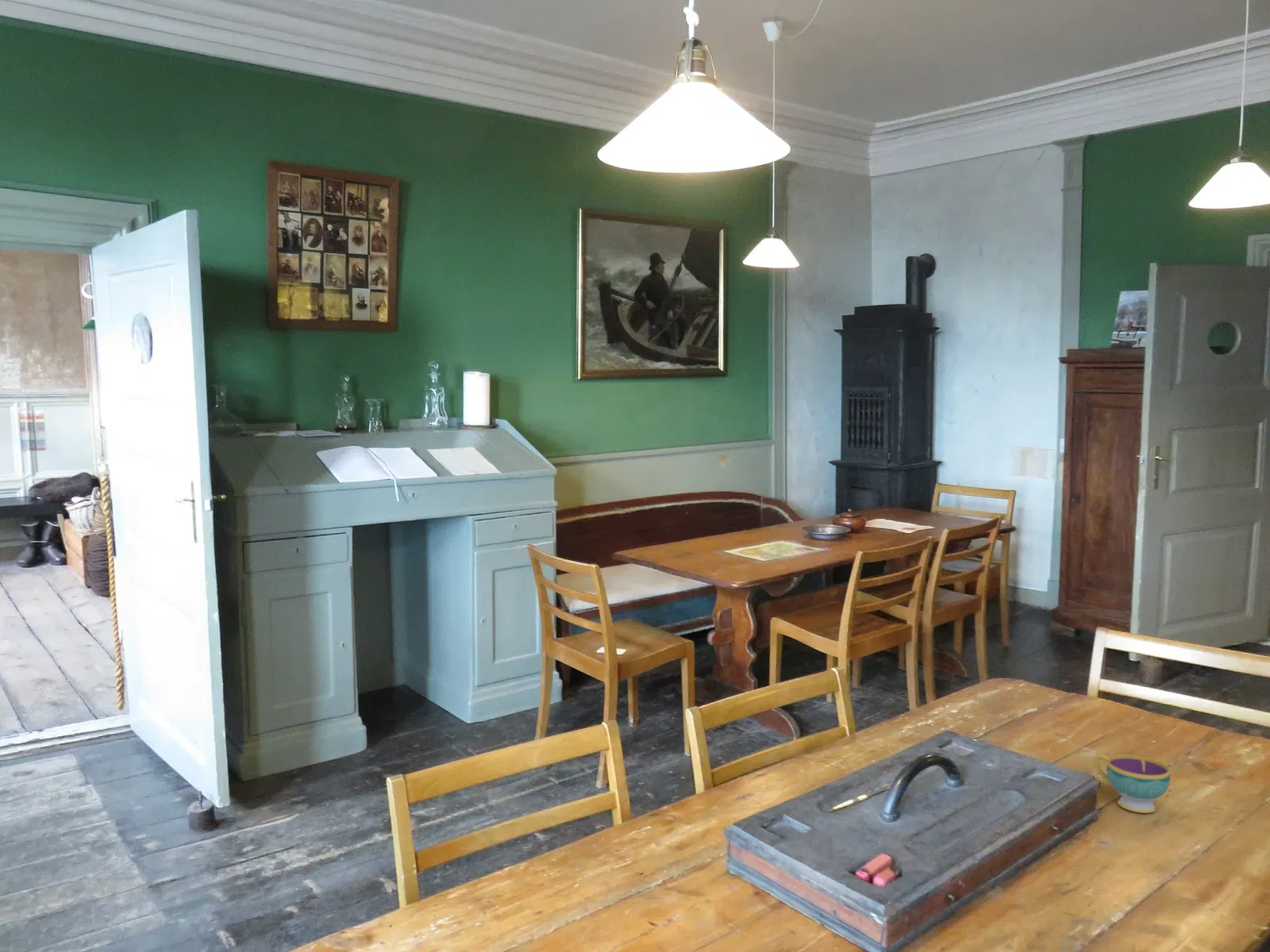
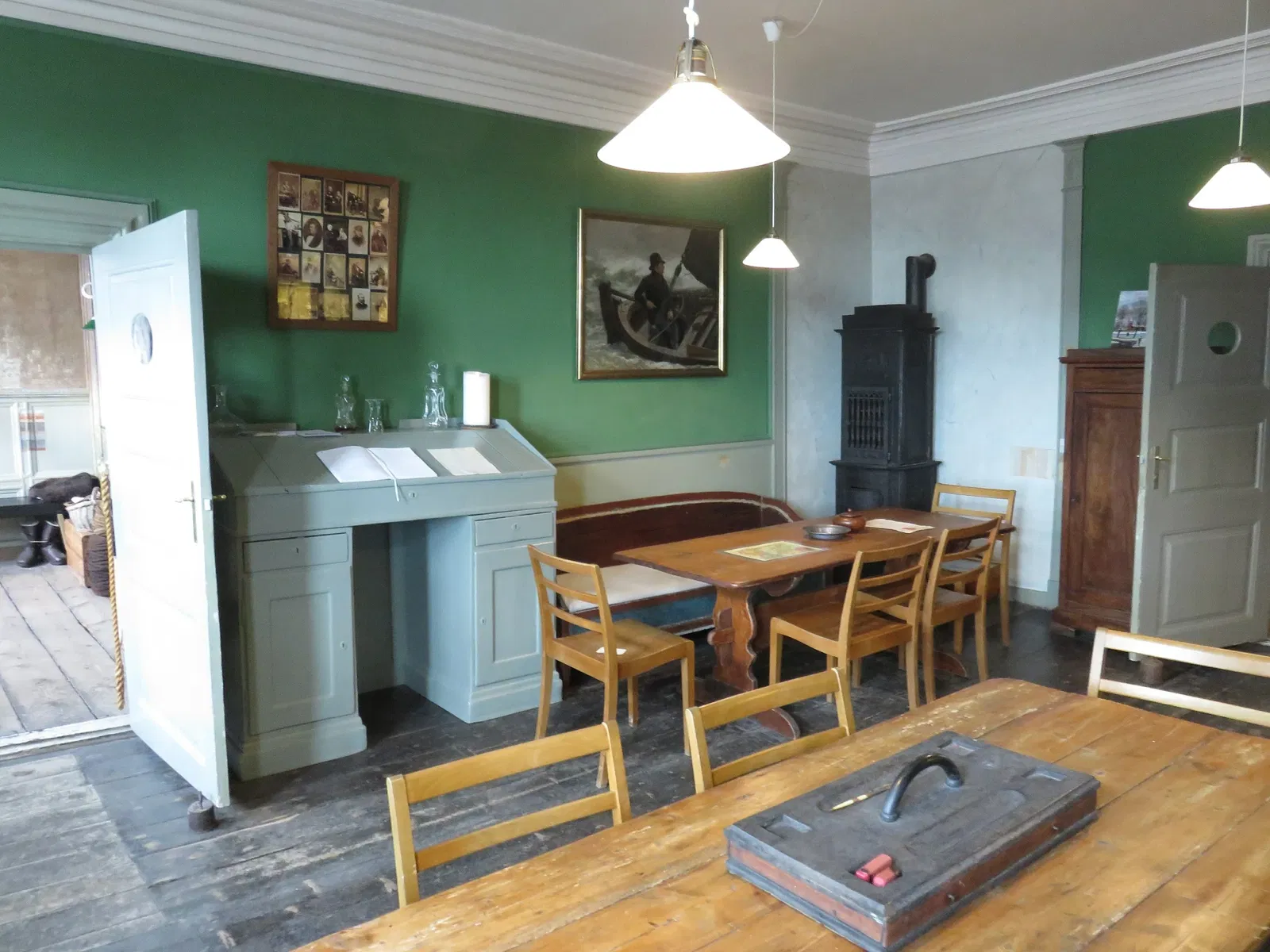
- teacup [1093,753,1171,814]
